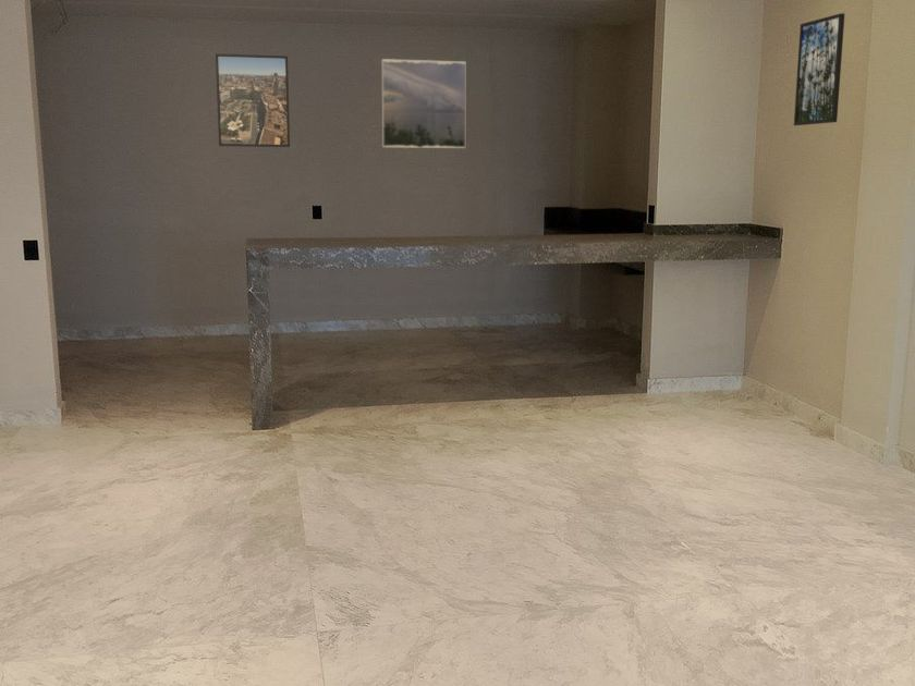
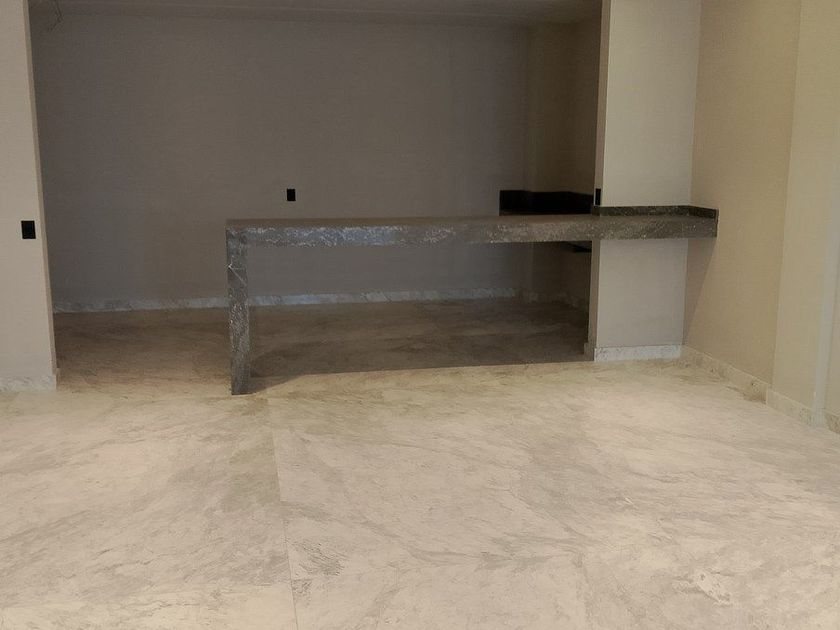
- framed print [793,12,845,126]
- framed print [381,58,467,149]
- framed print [215,53,291,148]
